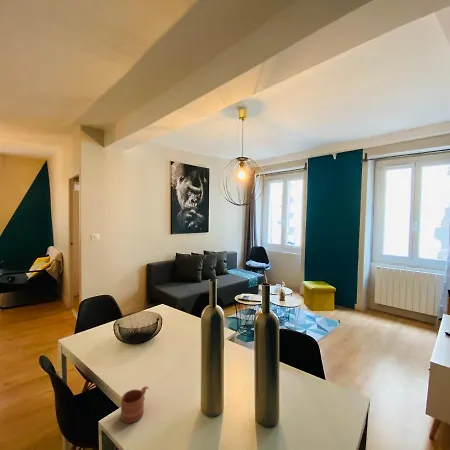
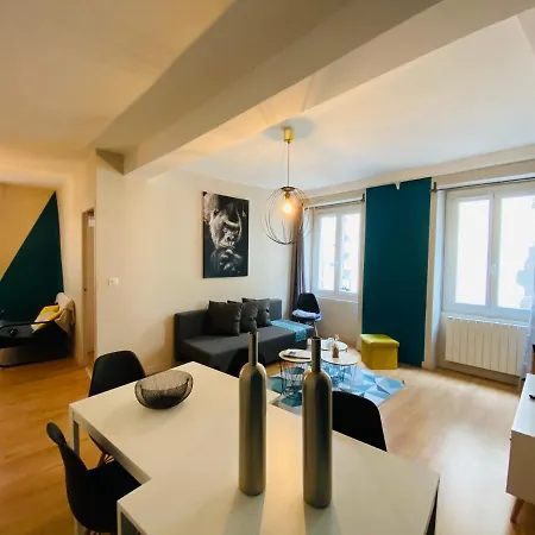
- mug [120,385,150,424]
